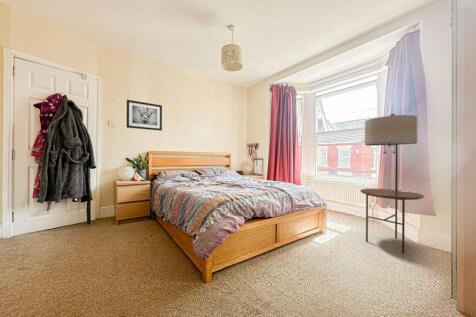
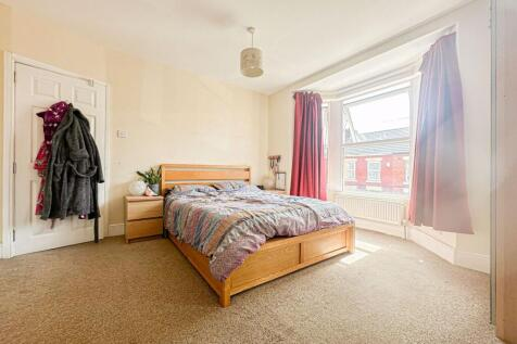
- wall art [126,99,163,132]
- lamp [360,113,425,254]
